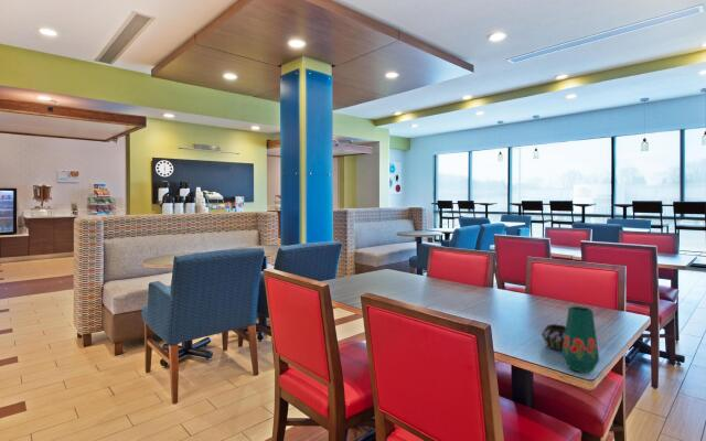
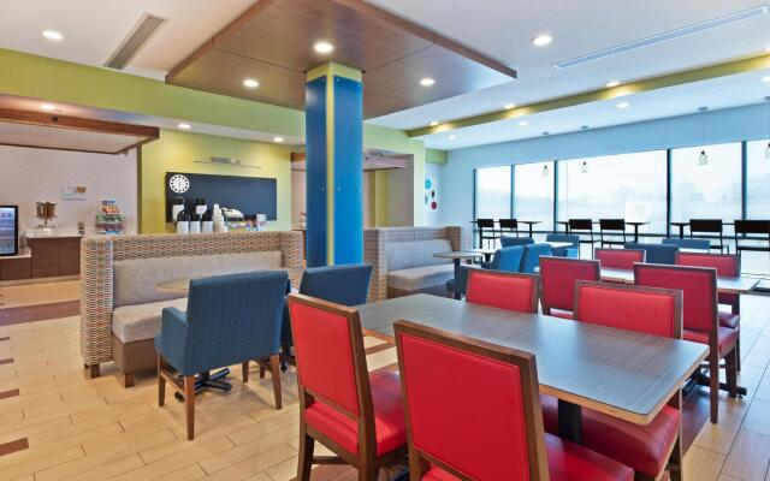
- vase [541,305,600,374]
